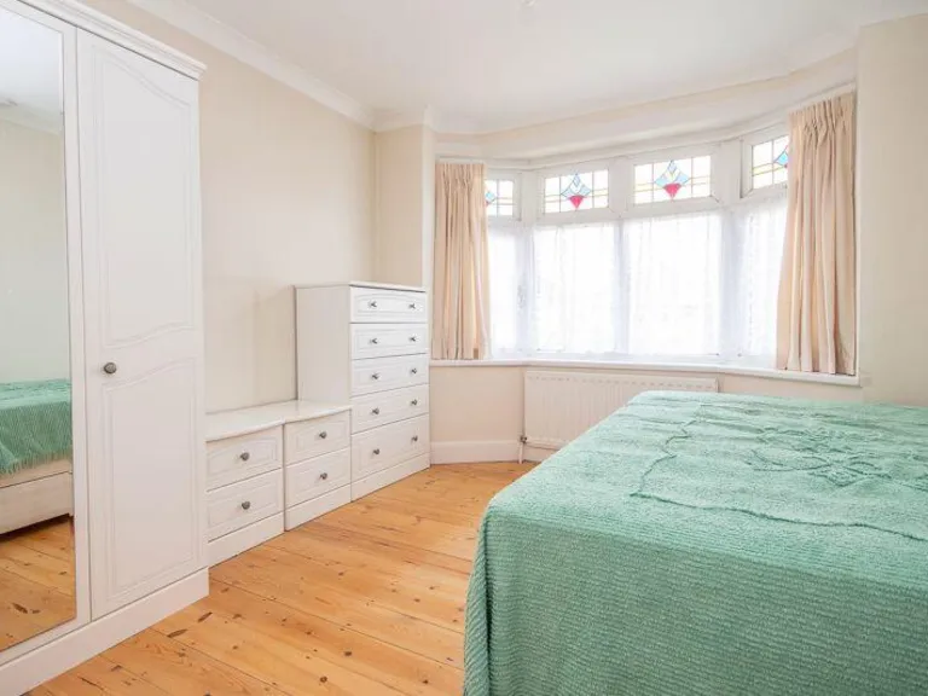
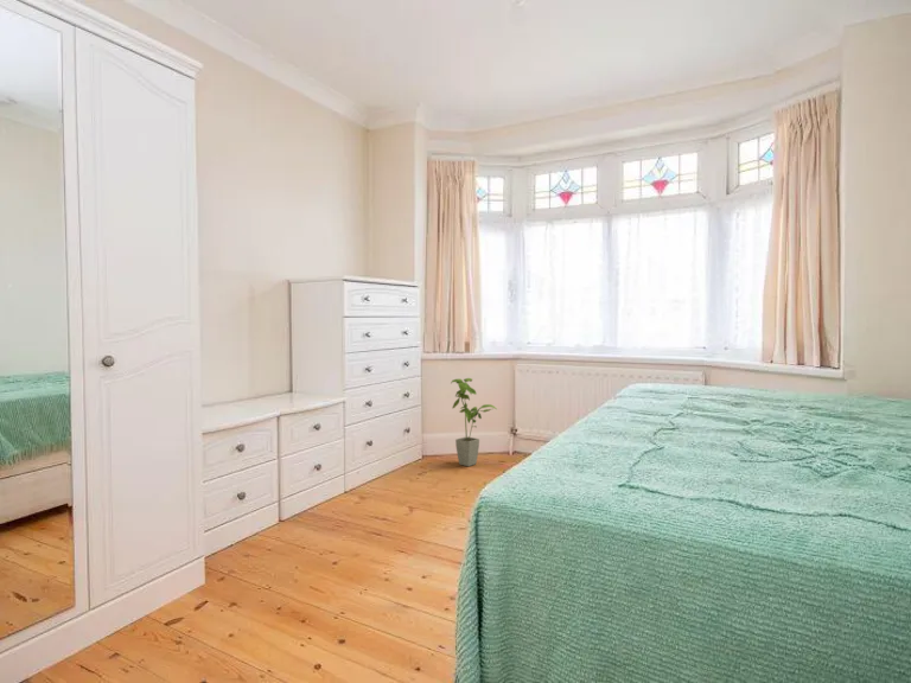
+ house plant [450,377,497,467]
